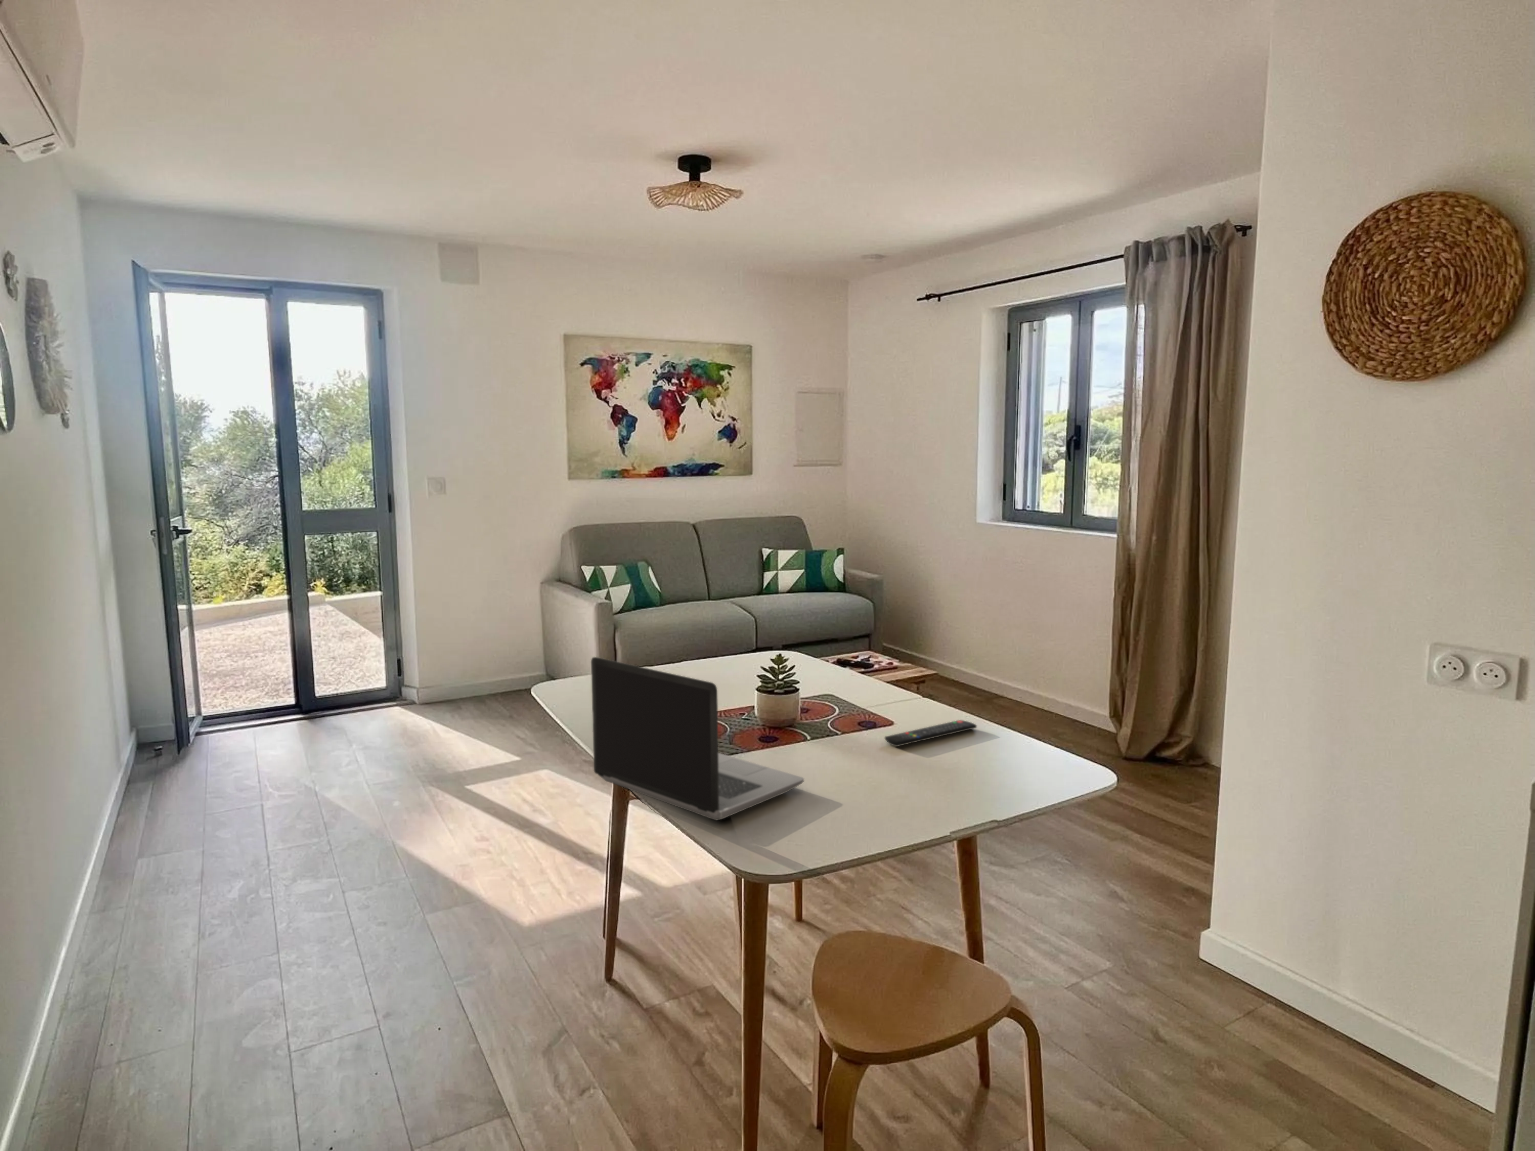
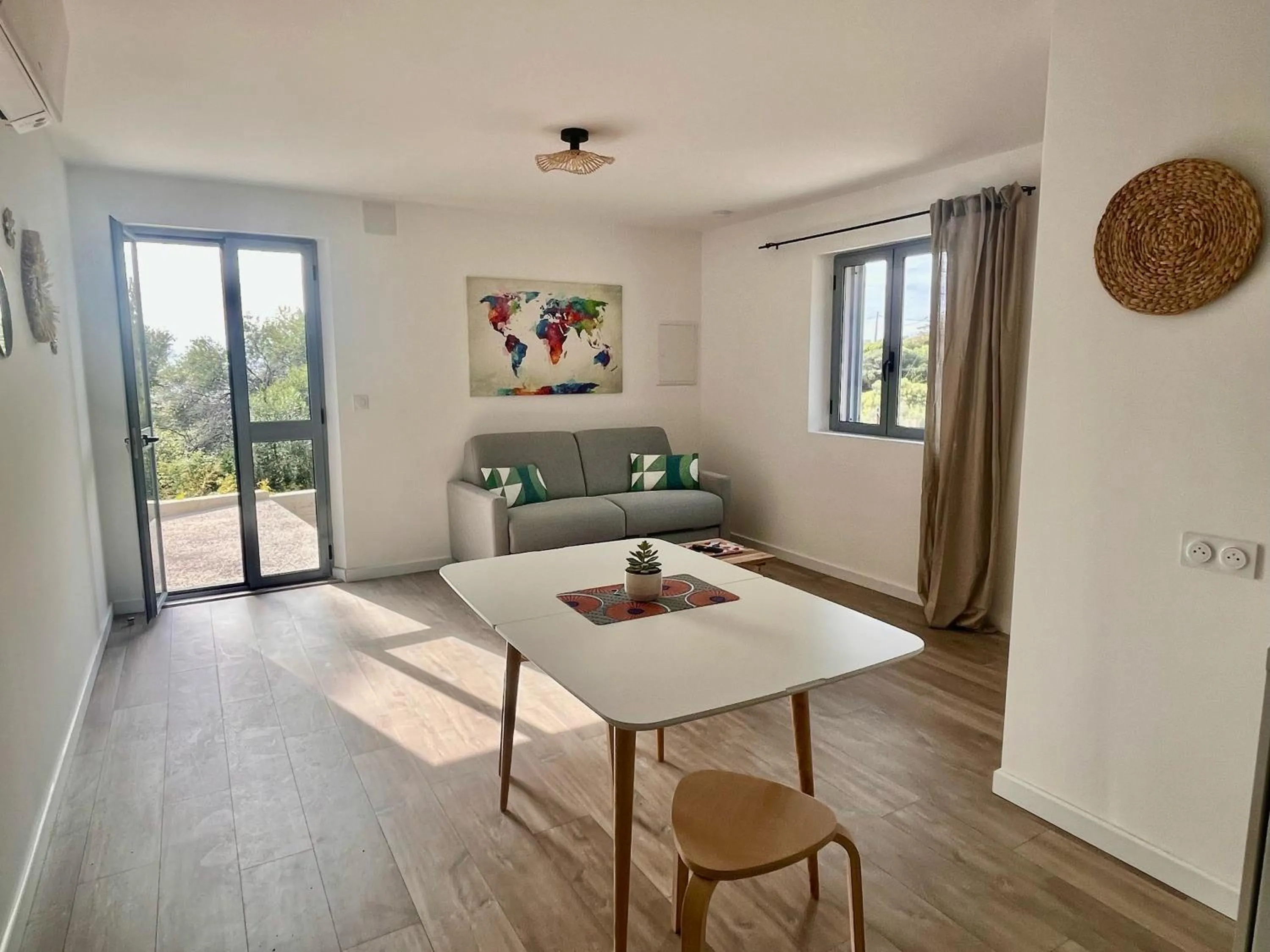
- laptop computer [591,657,804,821]
- remote control [885,719,978,747]
